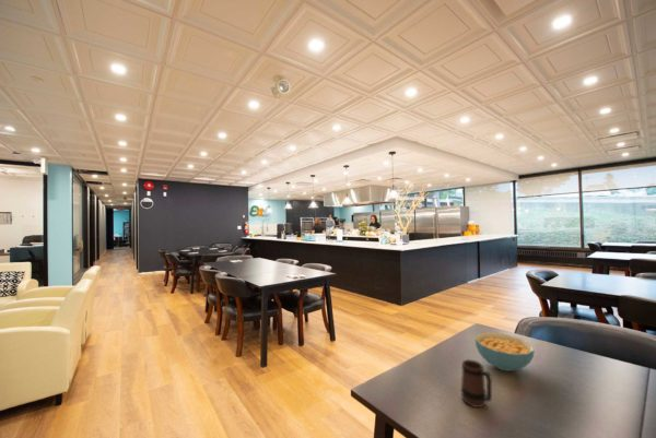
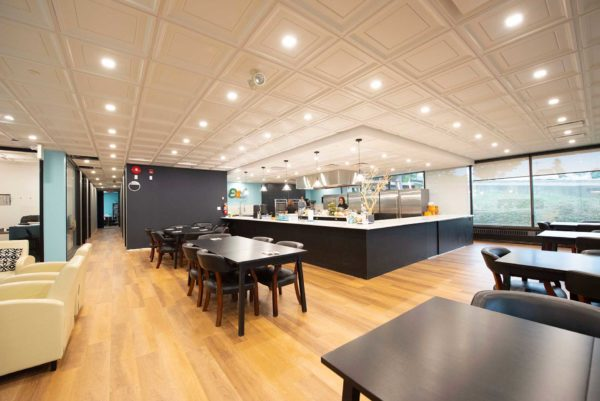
- mug [460,358,493,409]
- cereal bowl [475,331,536,372]
